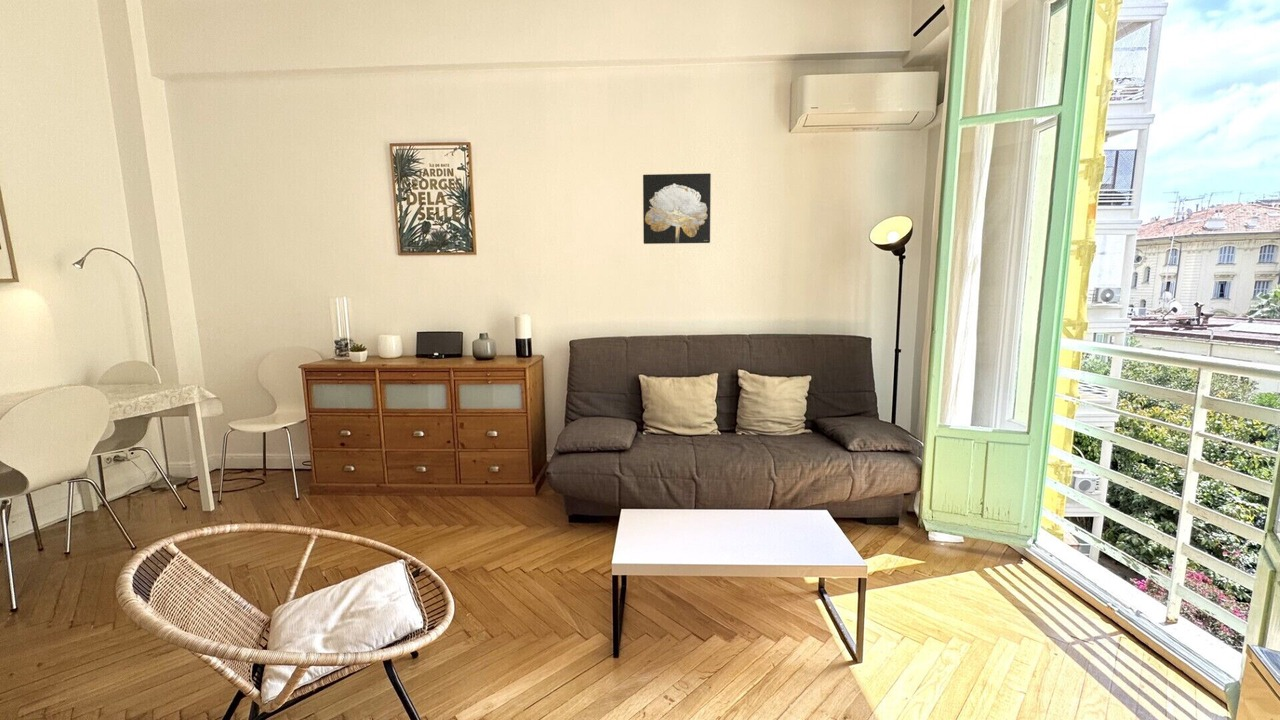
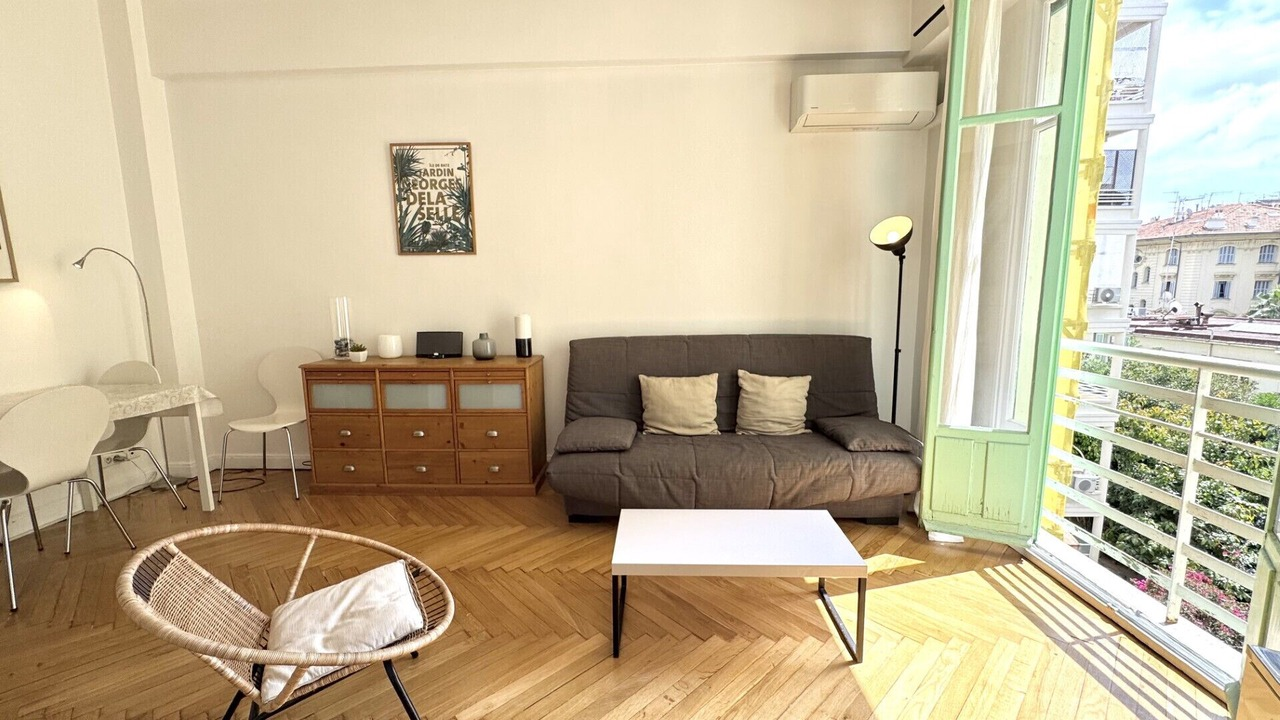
- wall art [642,172,712,245]
